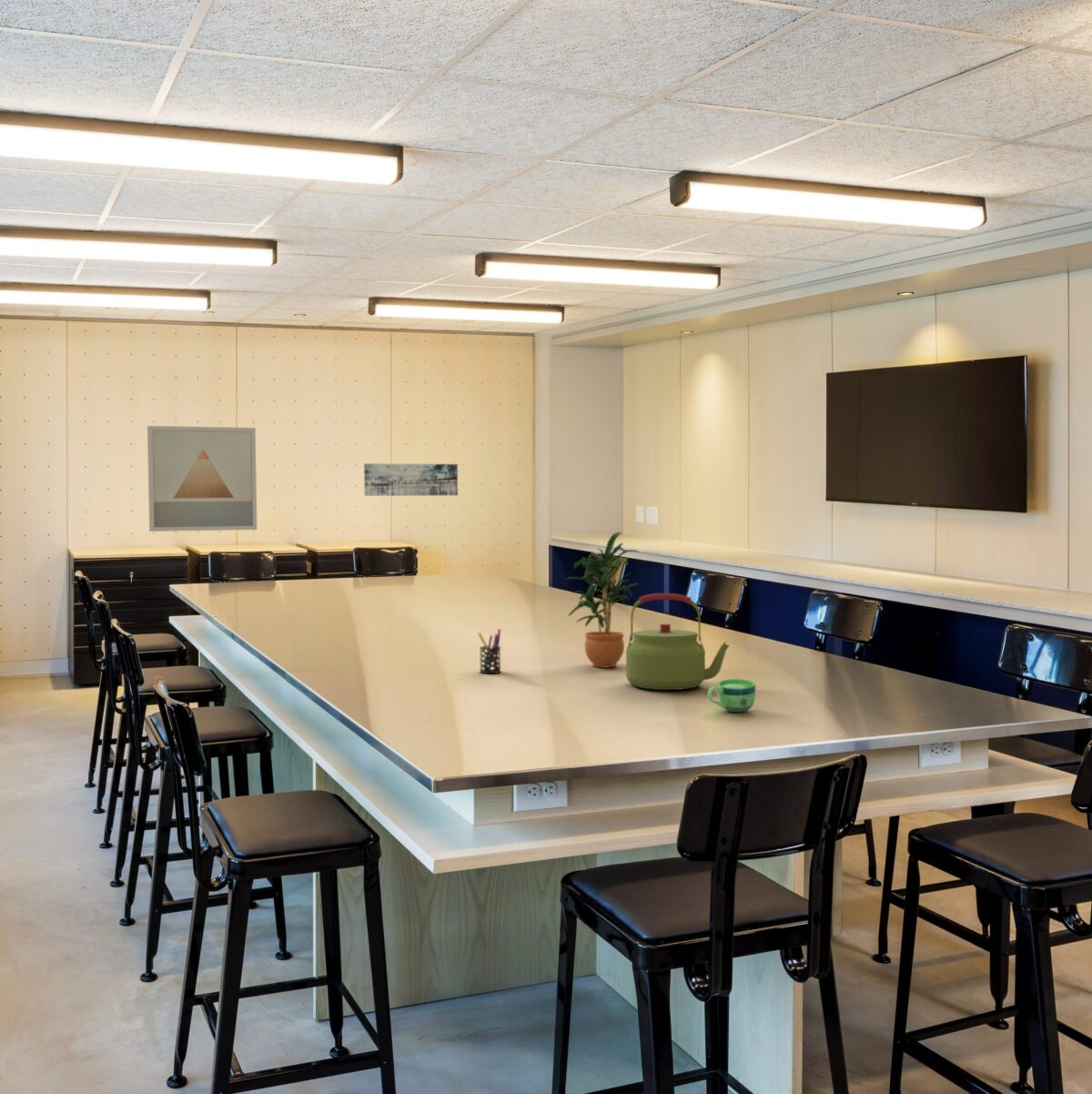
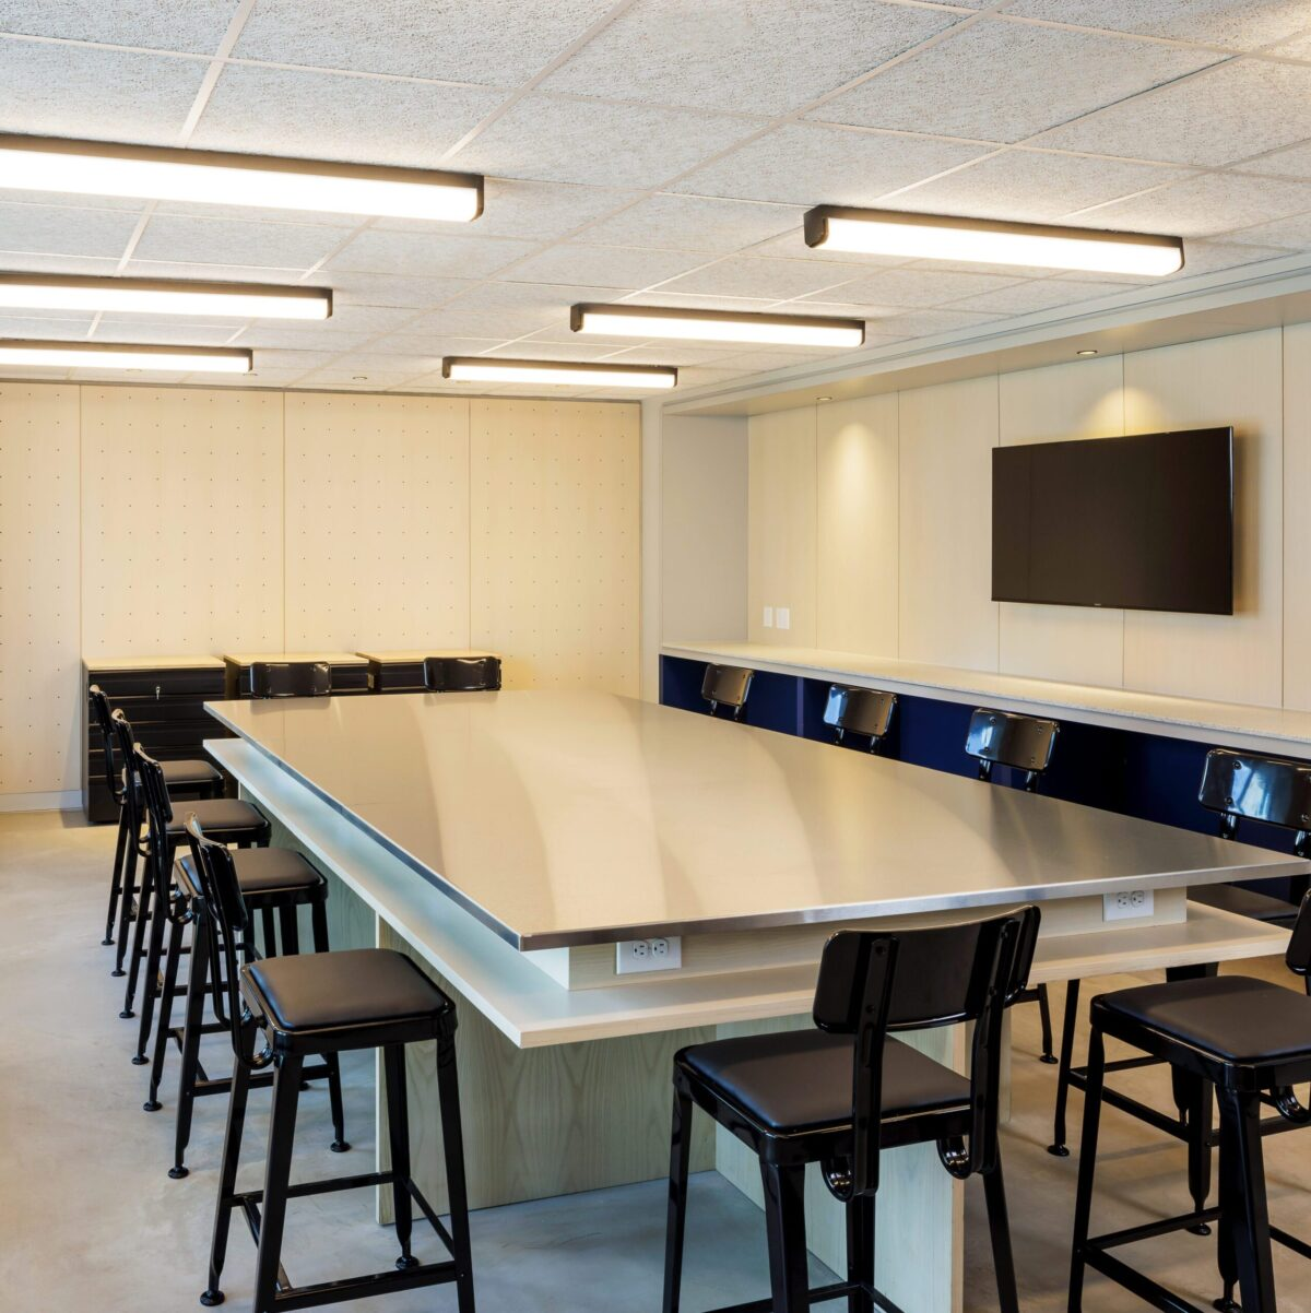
- kettle [625,593,731,691]
- cup [707,678,756,714]
- wall art [363,462,459,497]
- pen holder [477,628,501,674]
- wall art [147,425,258,532]
- potted plant [563,531,640,669]
